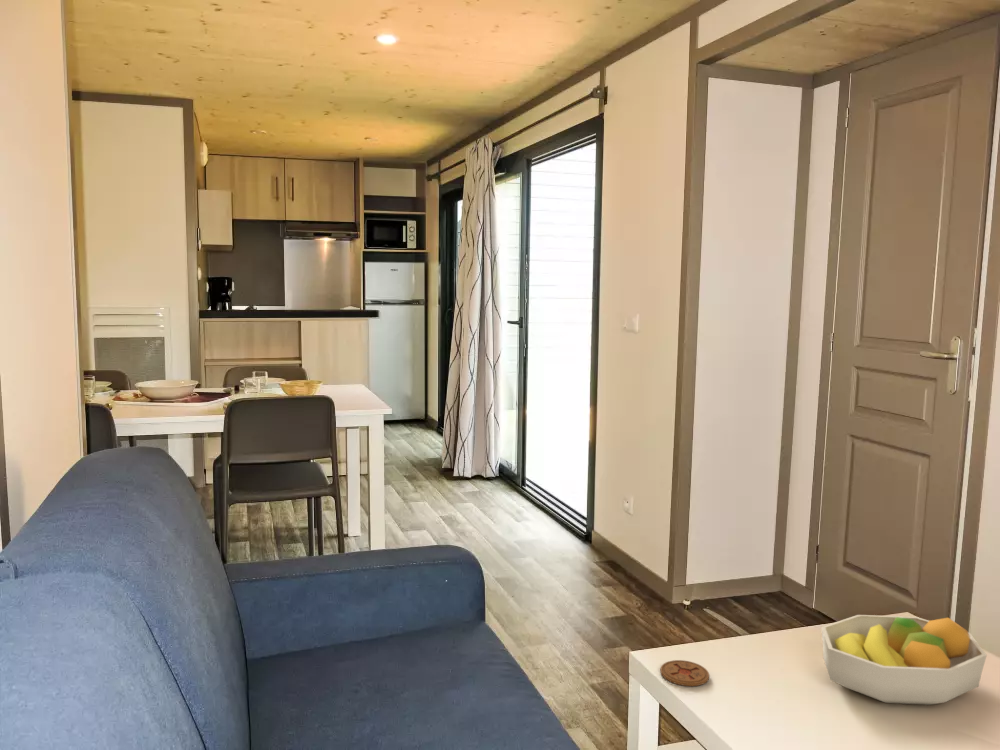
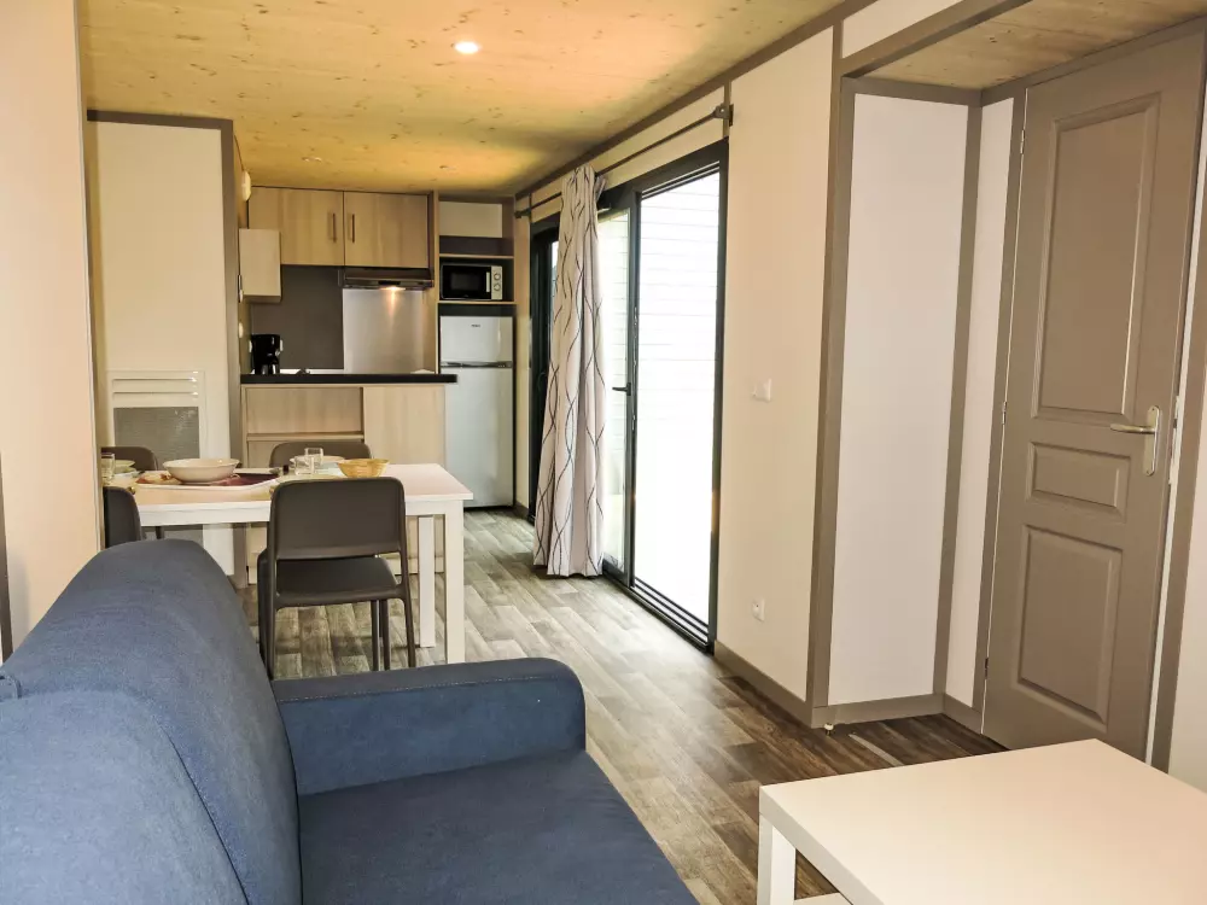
- fruit bowl [820,614,988,706]
- coaster [659,659,710,687]
